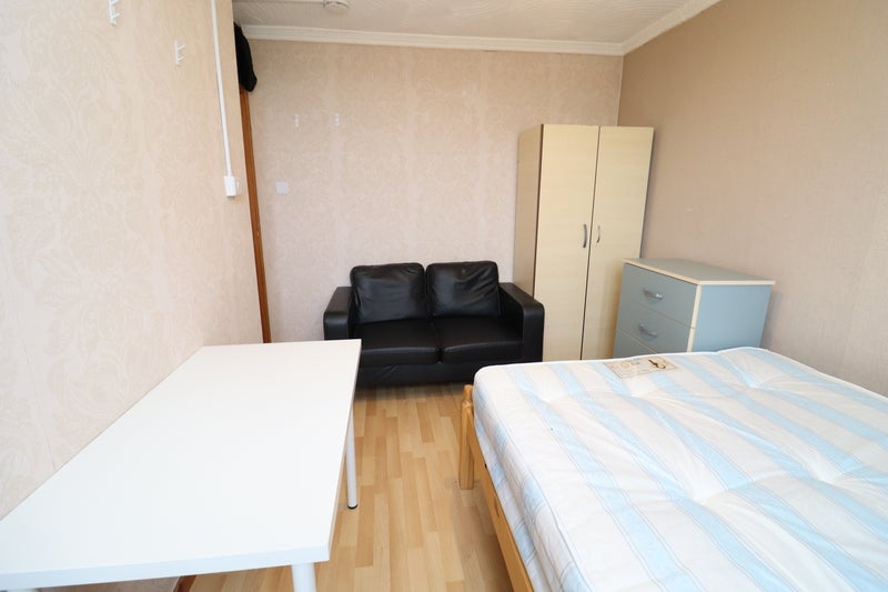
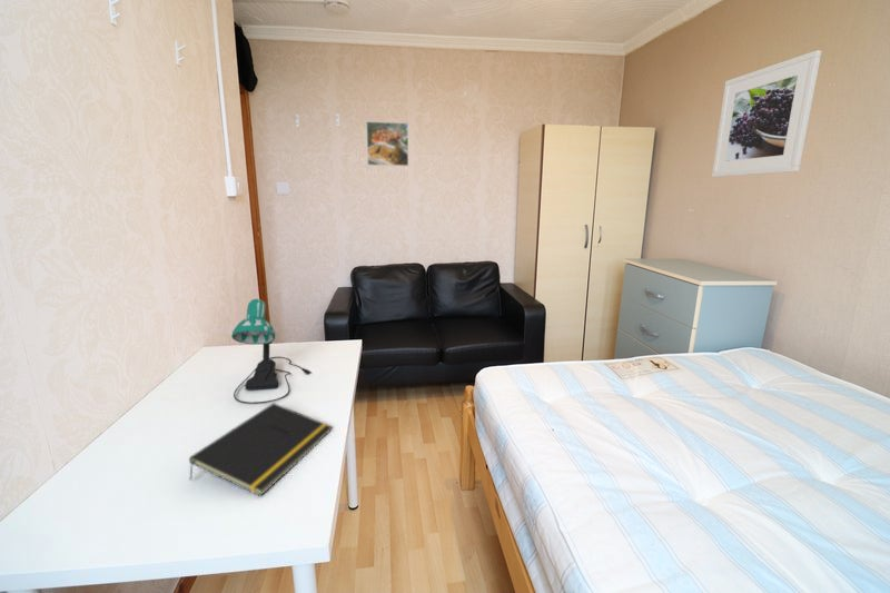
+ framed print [365,120,409,167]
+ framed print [711,49,822,178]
+ desk lamp [230,298,313,405]
+ notepad [188,402,334,497]
